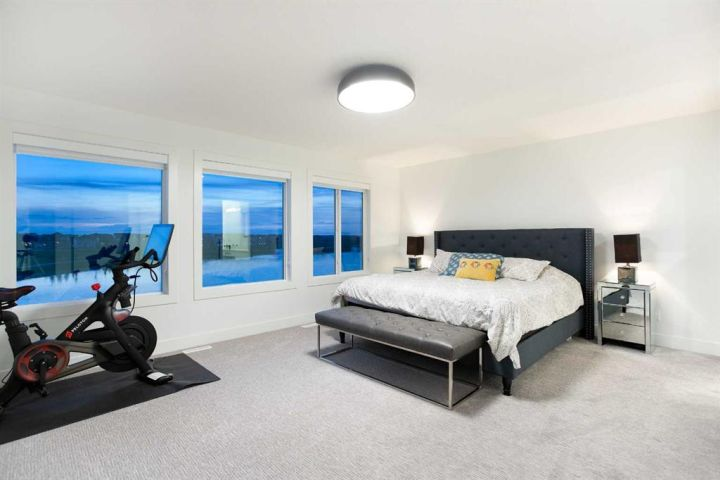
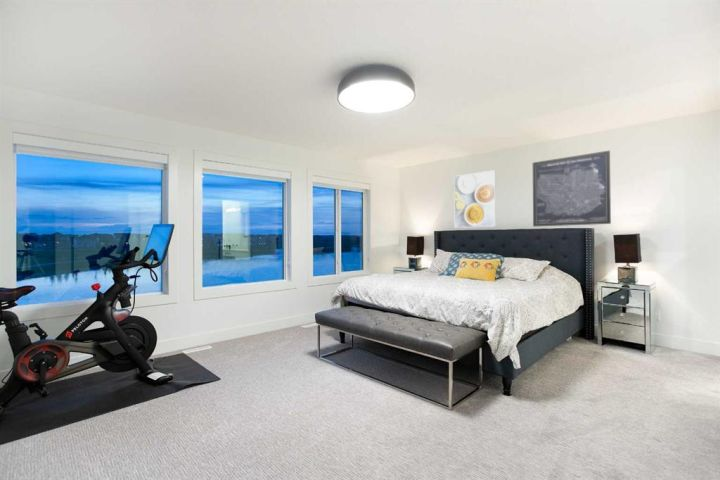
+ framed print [453,169,497,229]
+ wall art [532,149,612,228]
